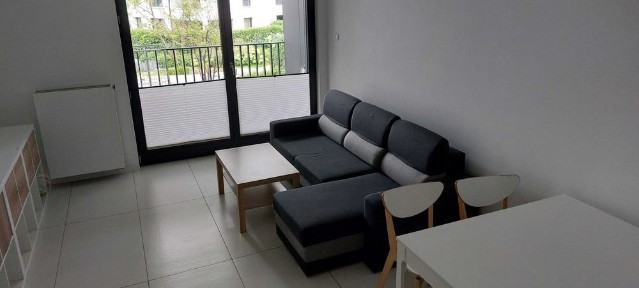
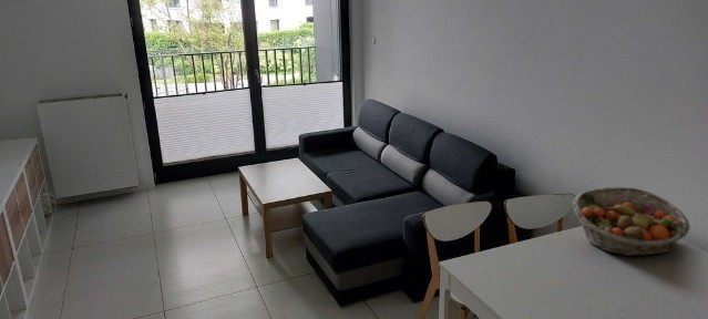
+ fruit basket [572,186,691,257]
